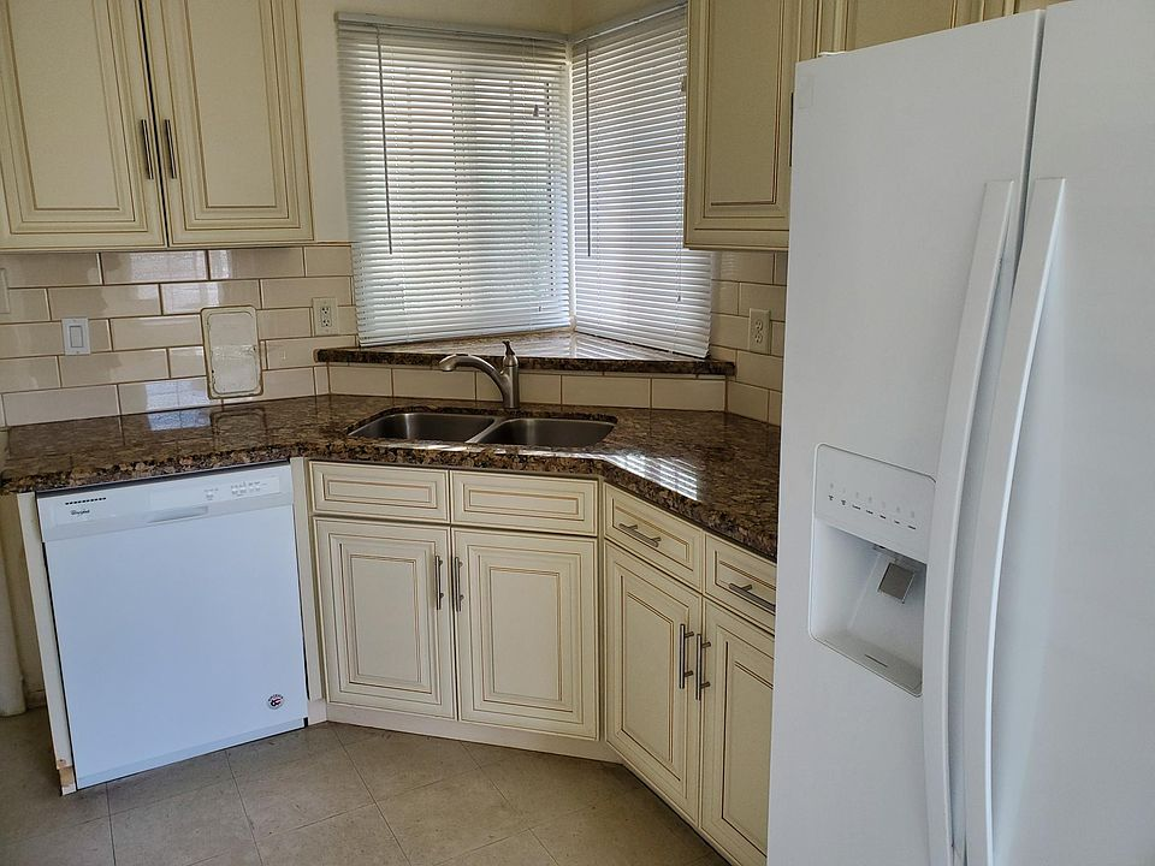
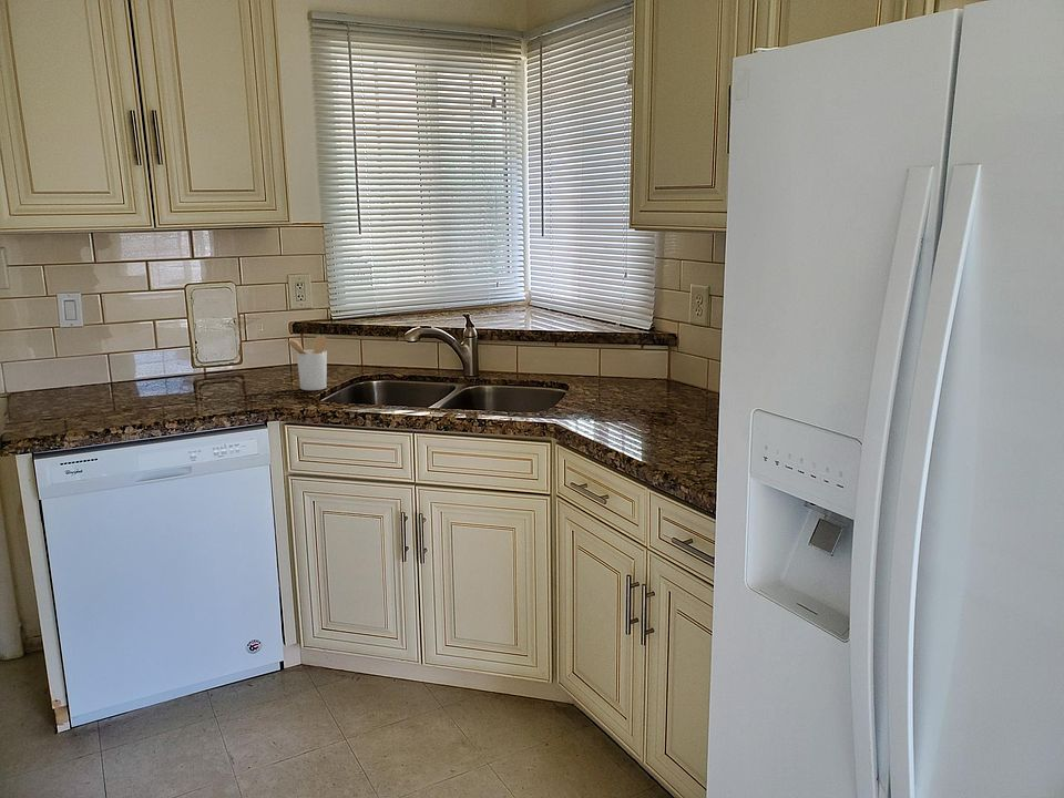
+ utensil holder [285,334,328,391]
